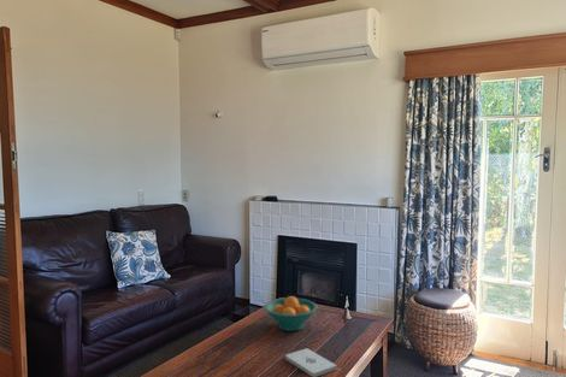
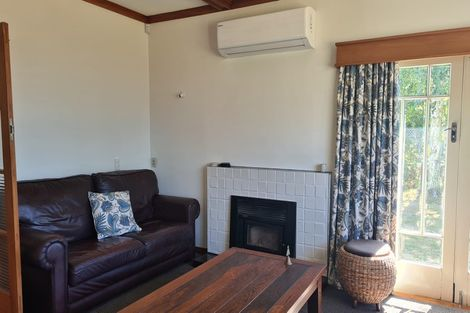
- notepad [285,347,338,377]
- fruit bowl [264,295,318,332]
